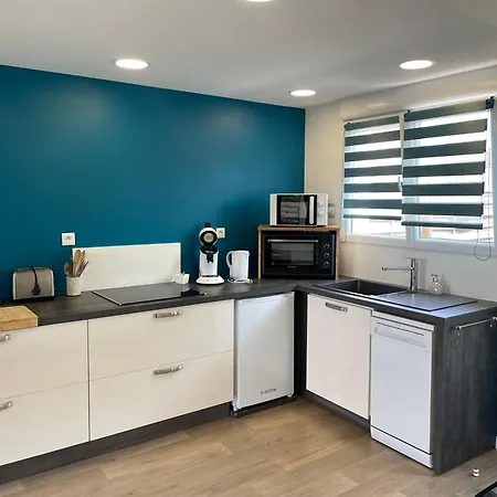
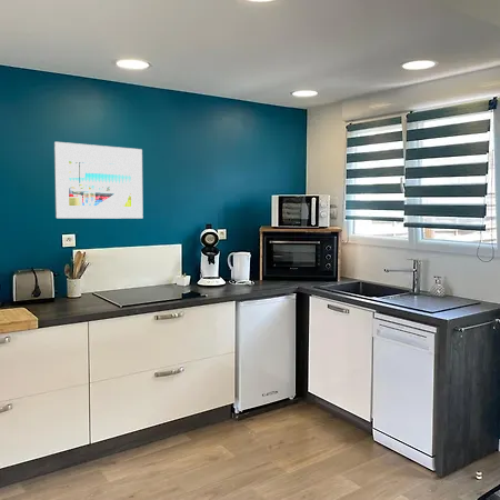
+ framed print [53,141,143,220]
